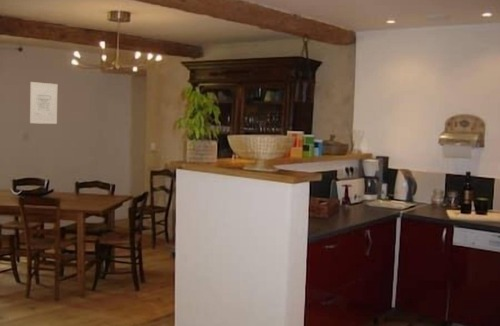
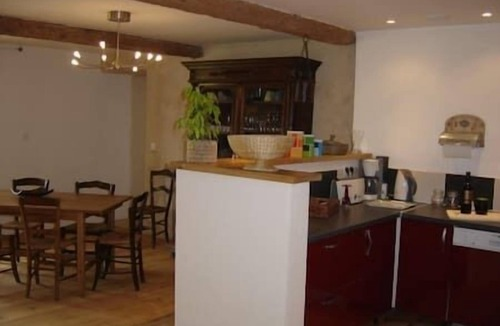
- wall art [29,81,58,125]
